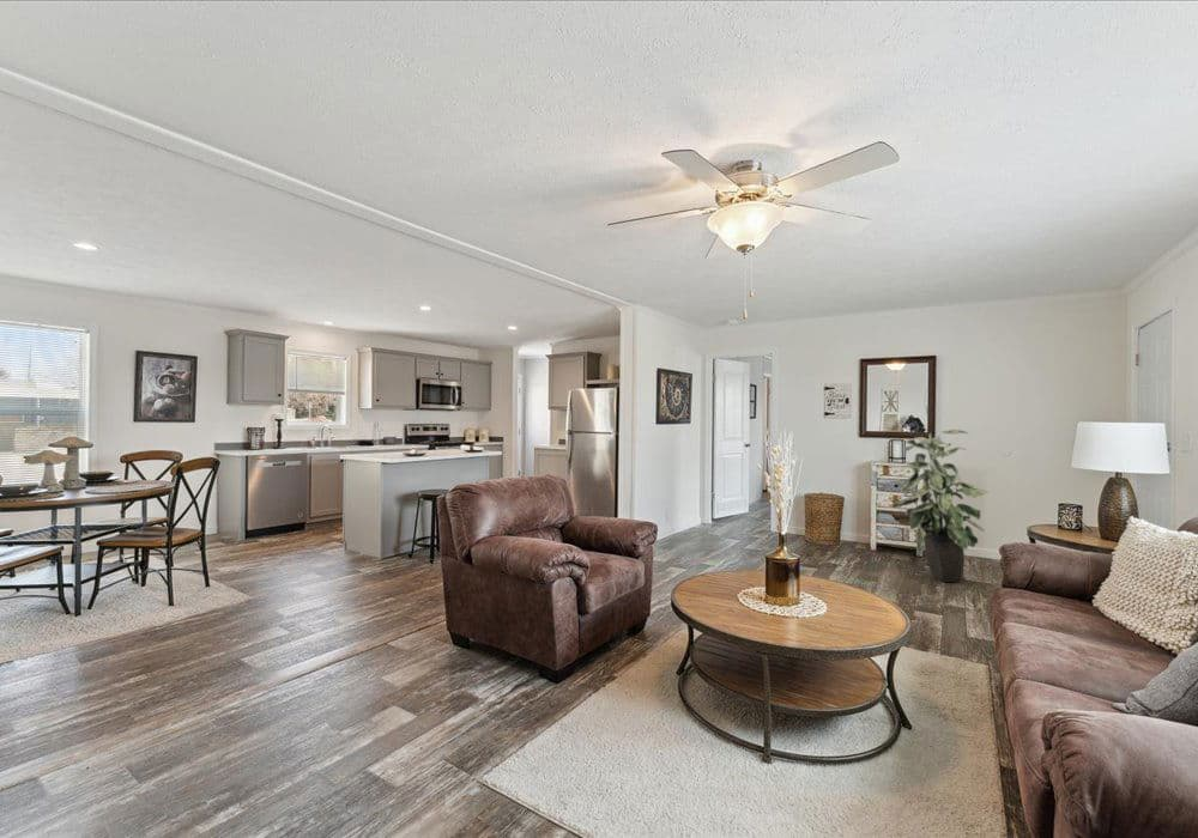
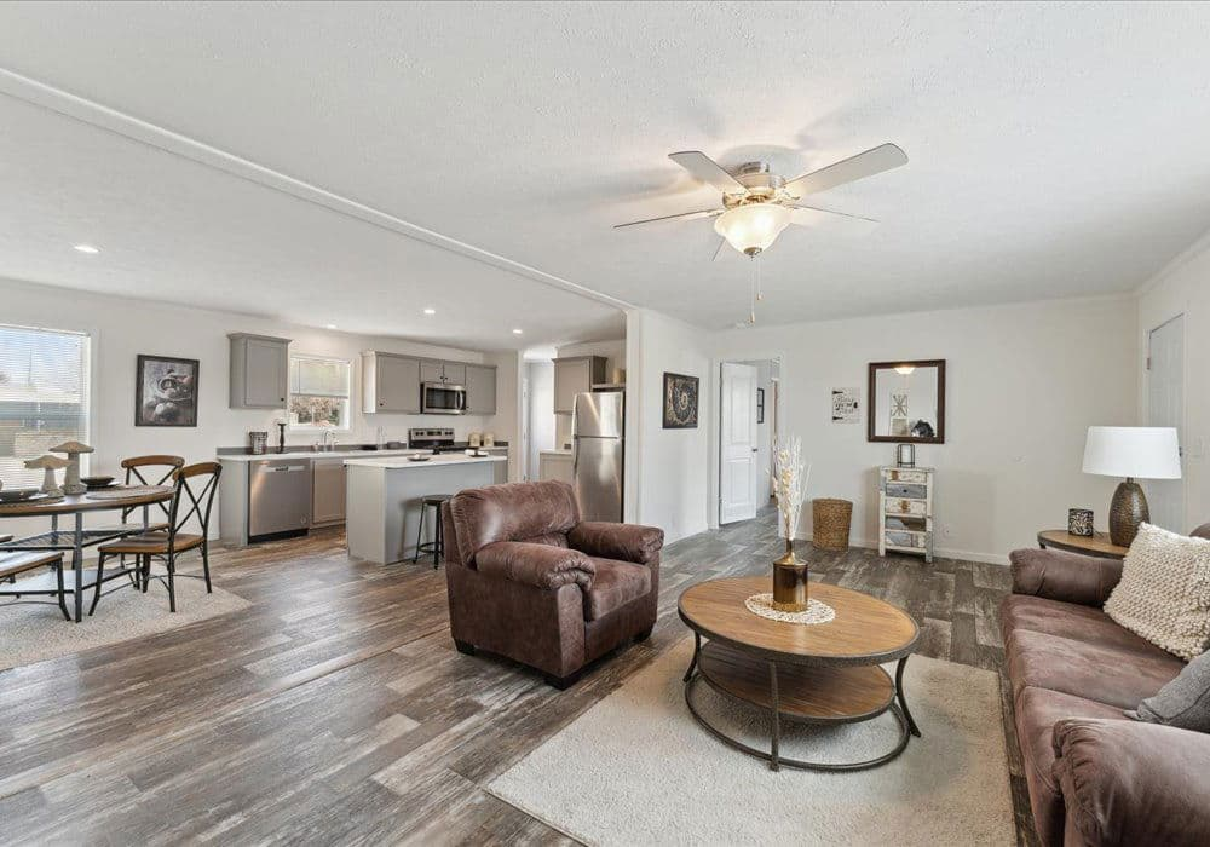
- indoor plant [890,429,990,584]
